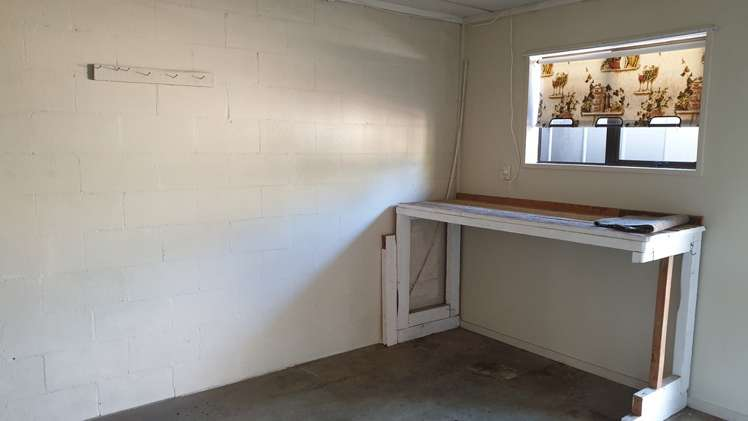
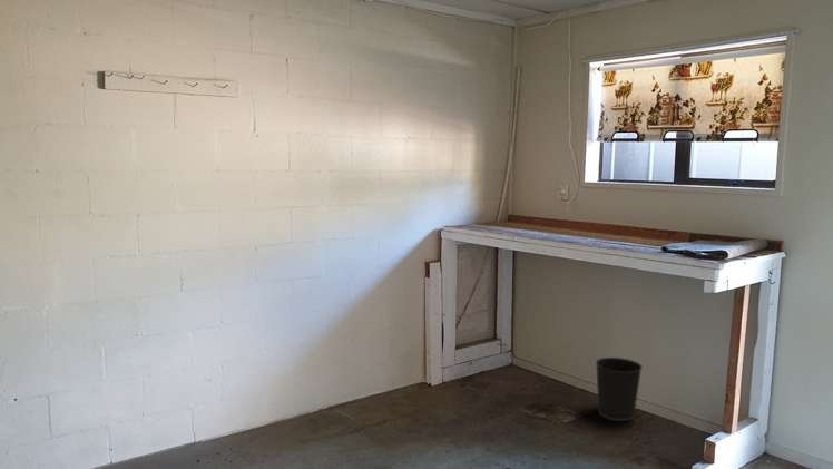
+ wastebasket [595,356,644,422]
